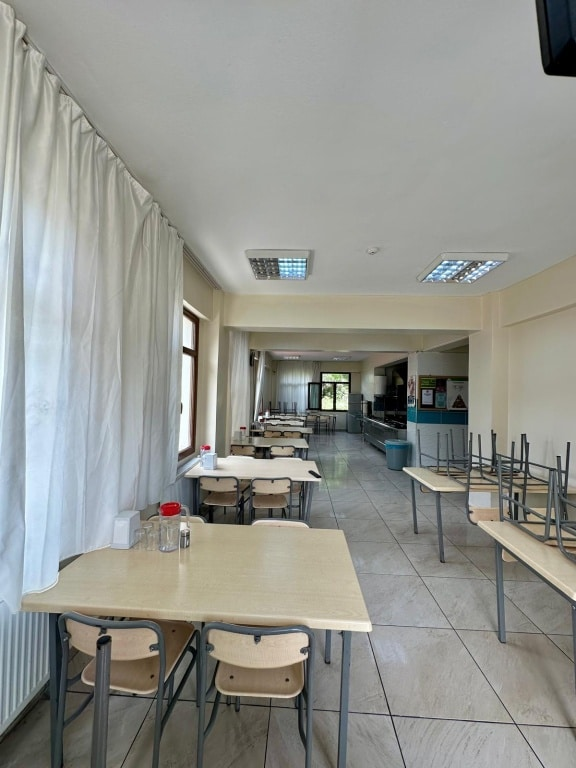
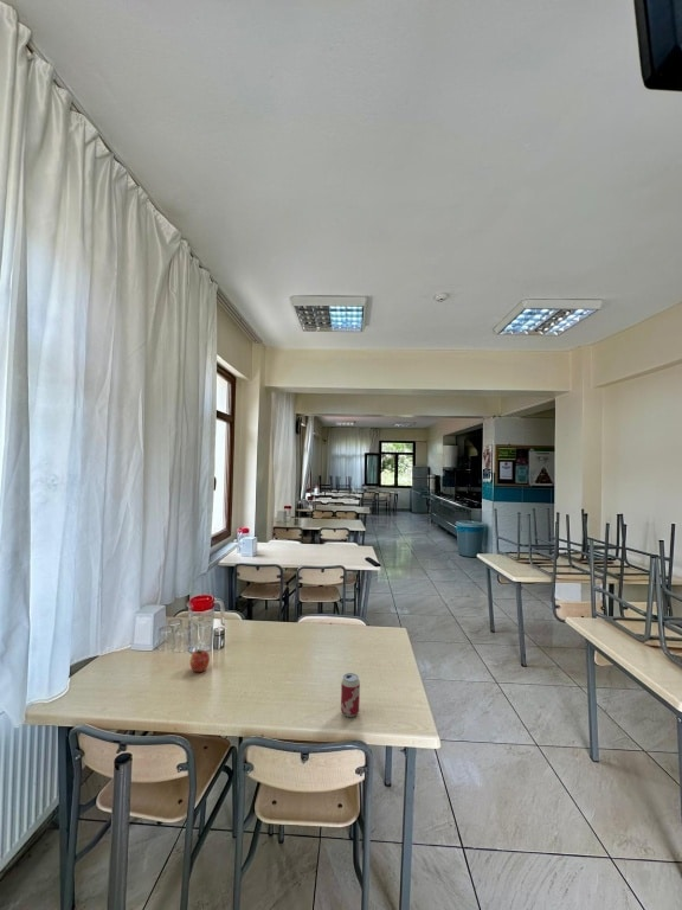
+ beverage can [340,672,361,718]
+ apple [188,648,211,673]
